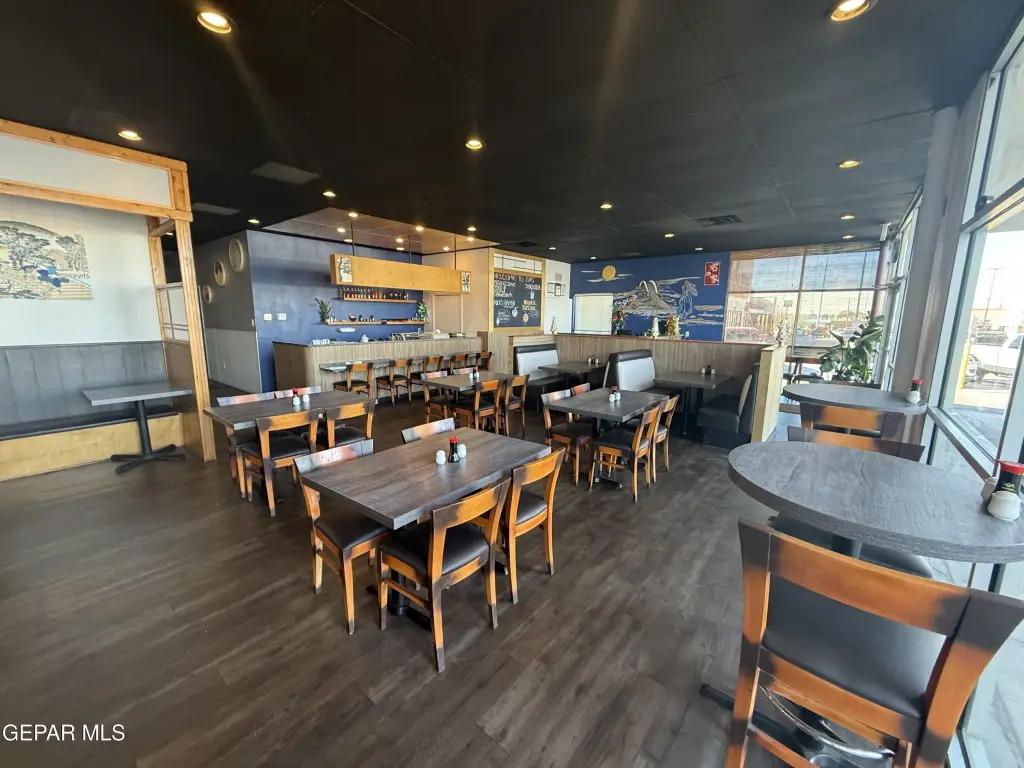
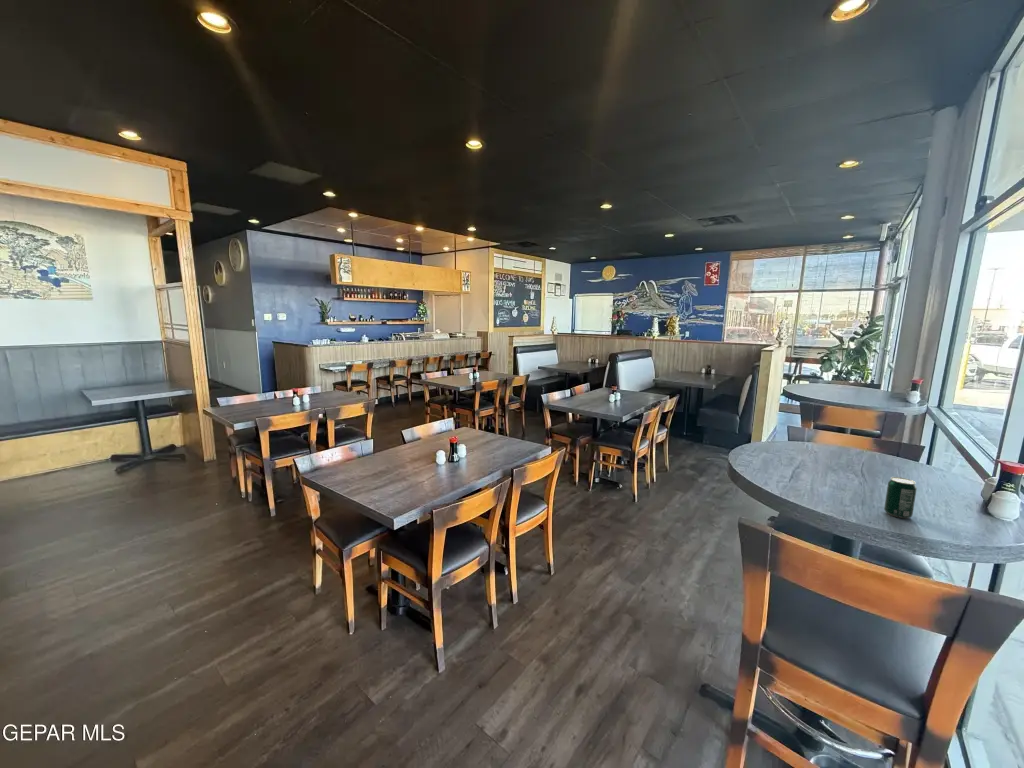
+ beverage can [883,476,918,519]
